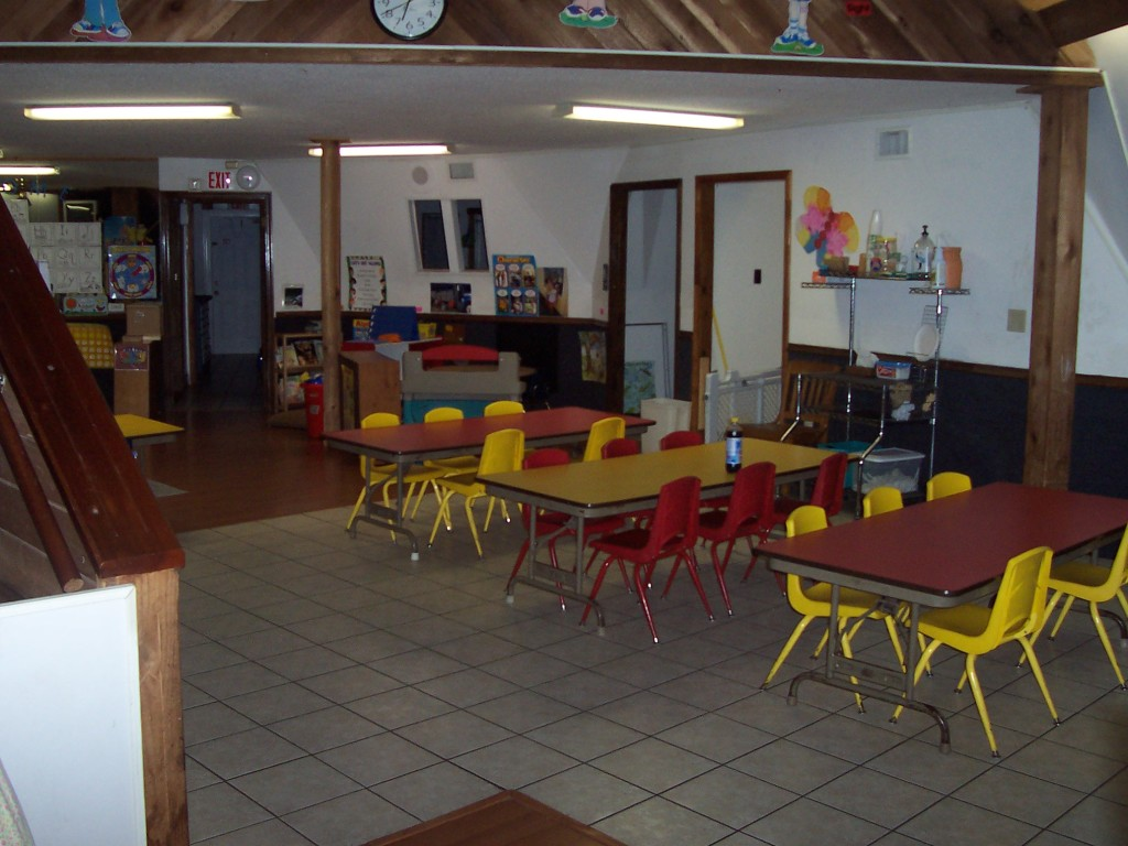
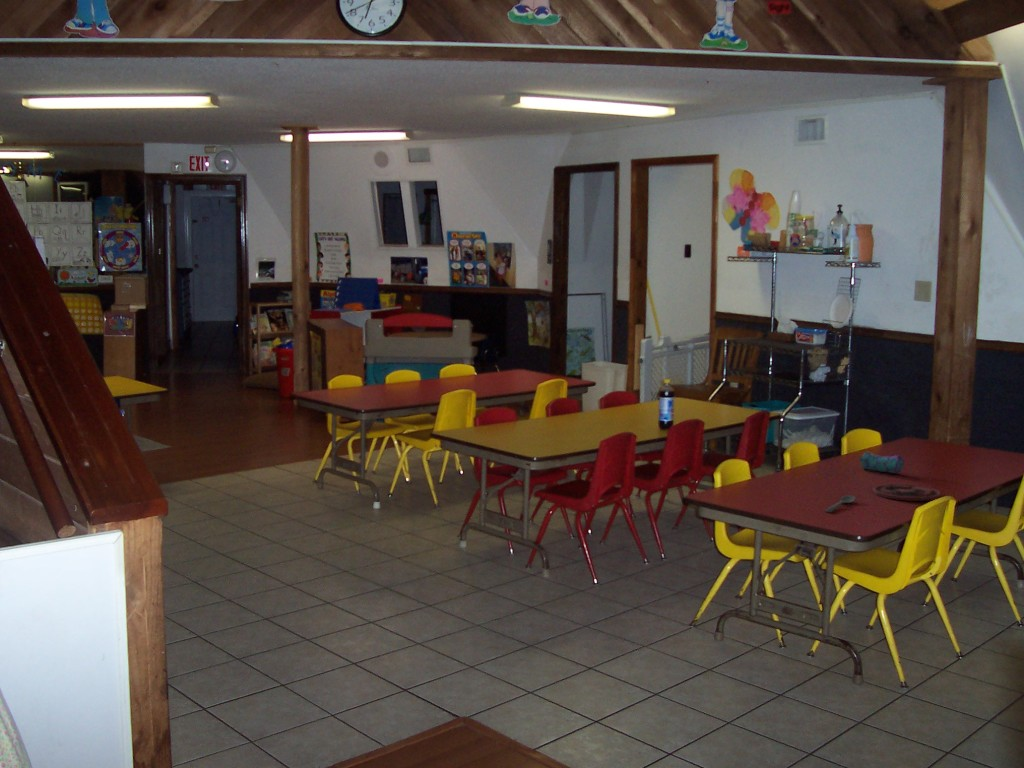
+ spoon [825,494,857,513]
+ pencil case [858,450,905,474]
+ plate [872,483,942,502]
